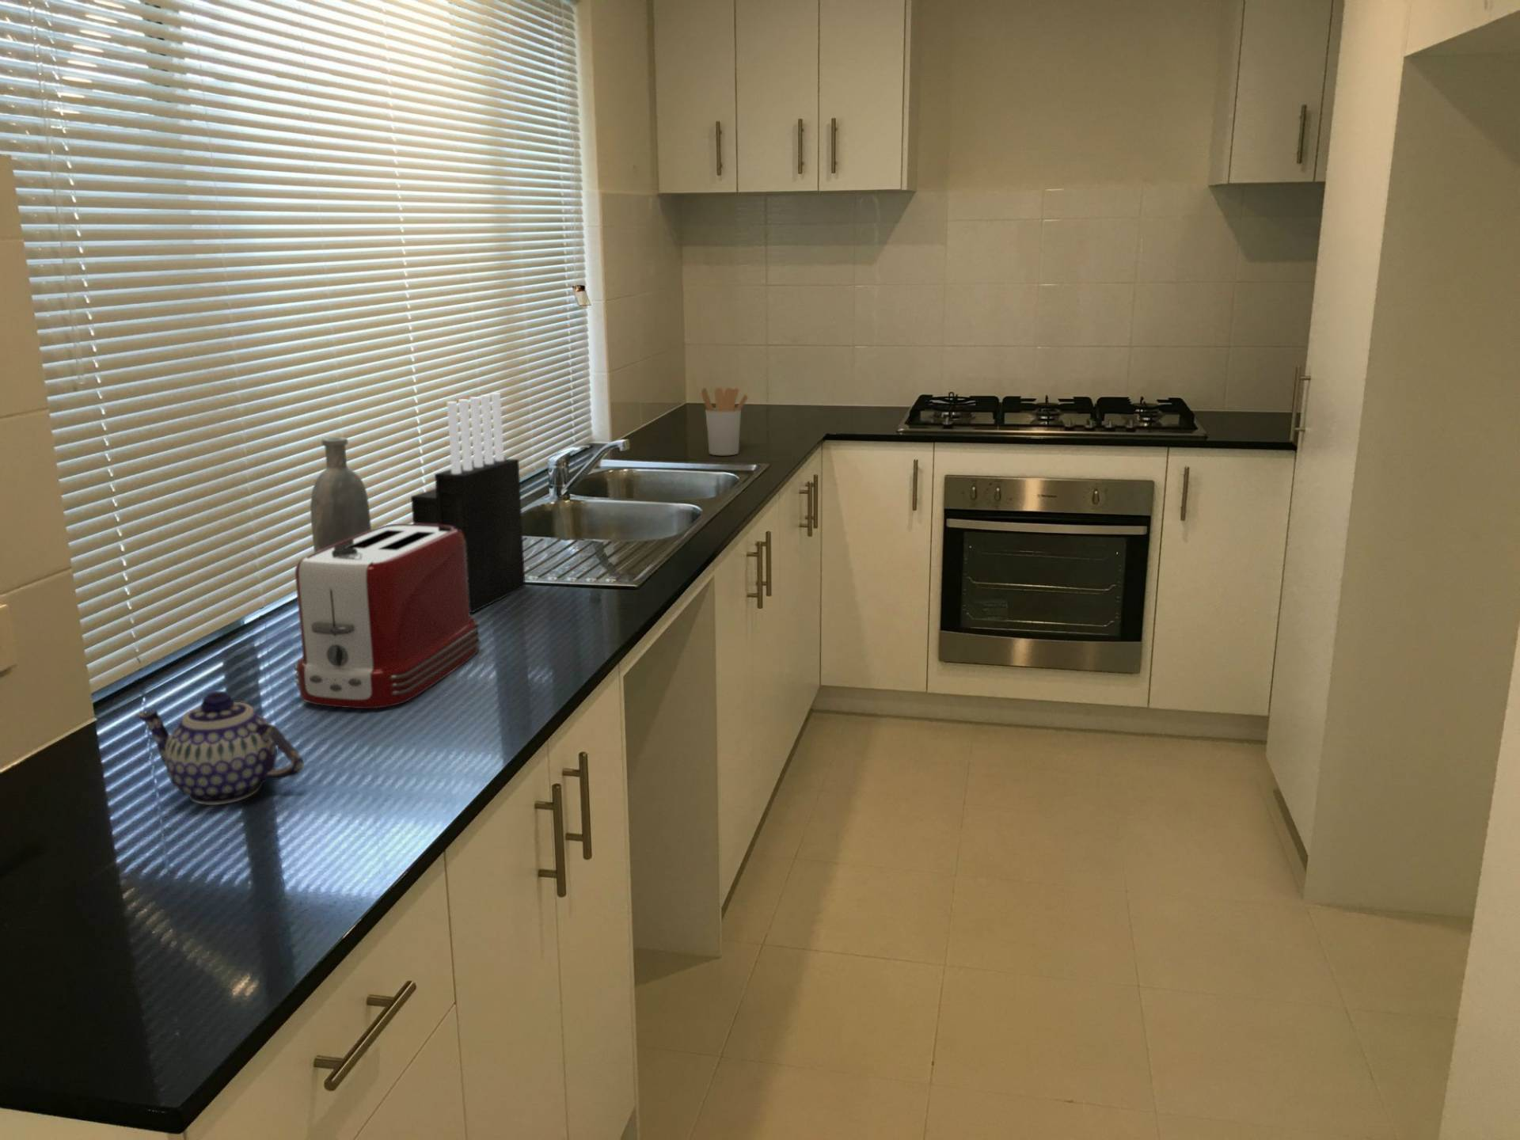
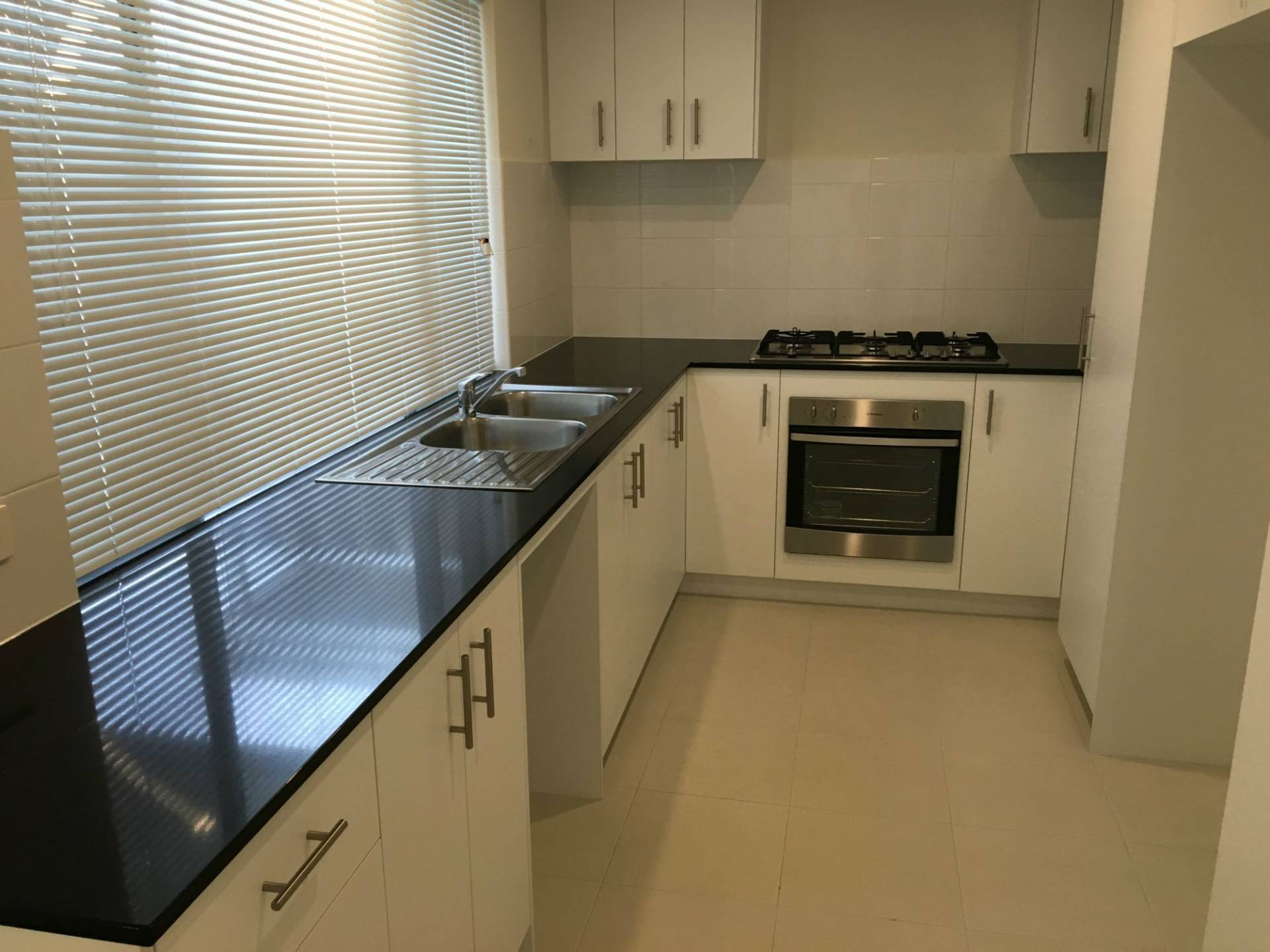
- bottle [310,436,372,553]
- toaster [293,523,481,709]
- utensil holder [700,387,749,456]
- knife block [411,392,525,613]
- teapot [134,690,304,806]
